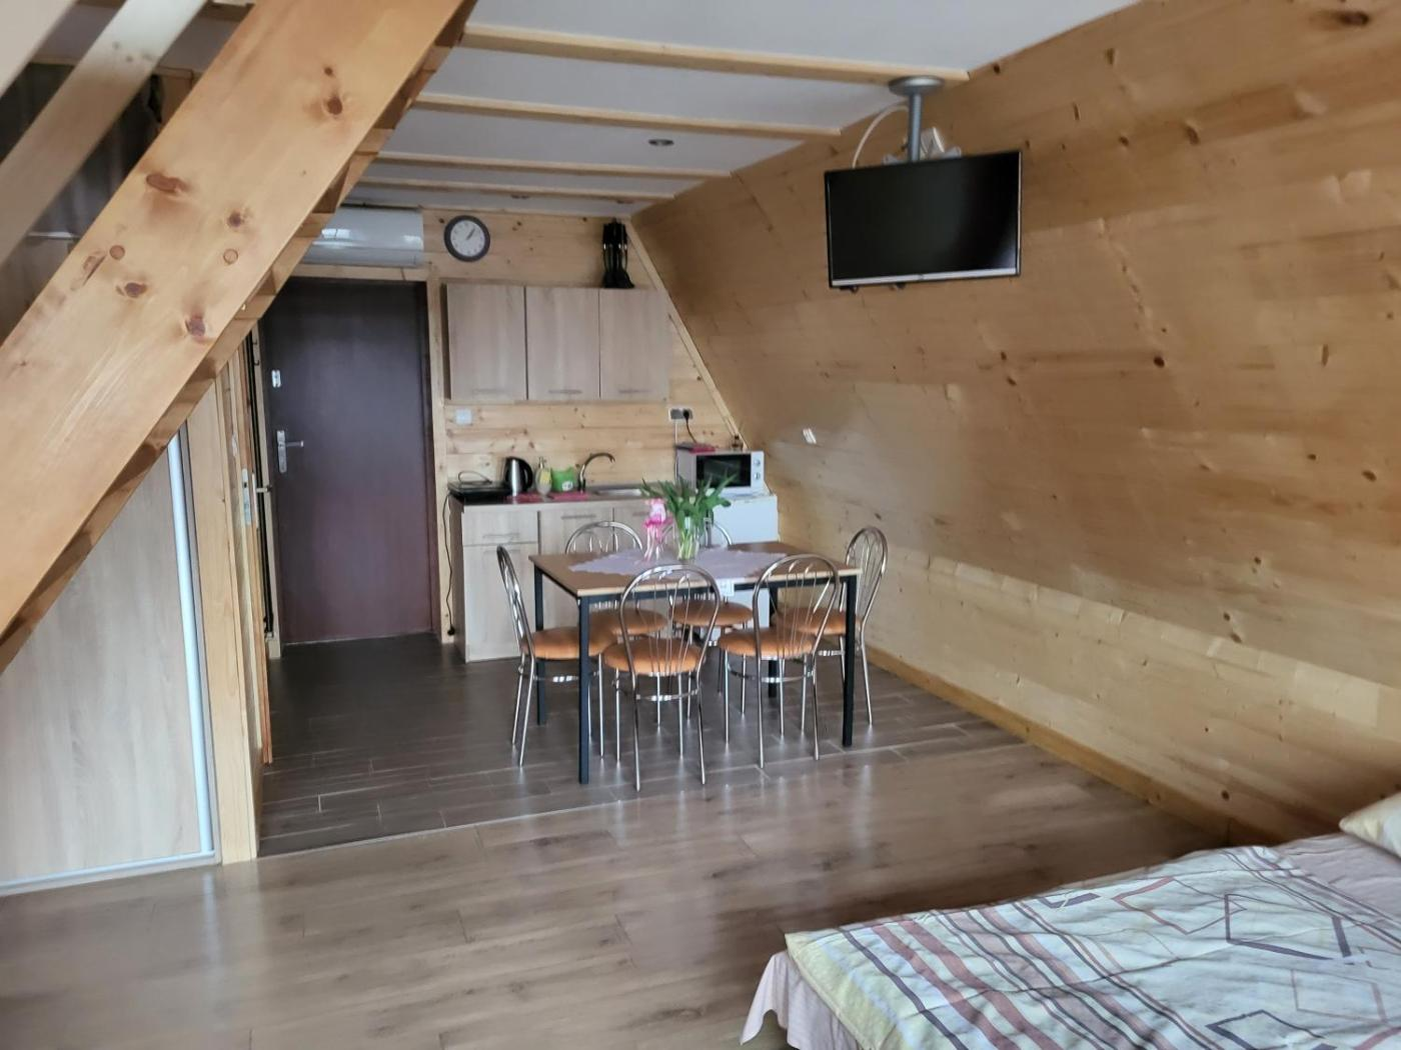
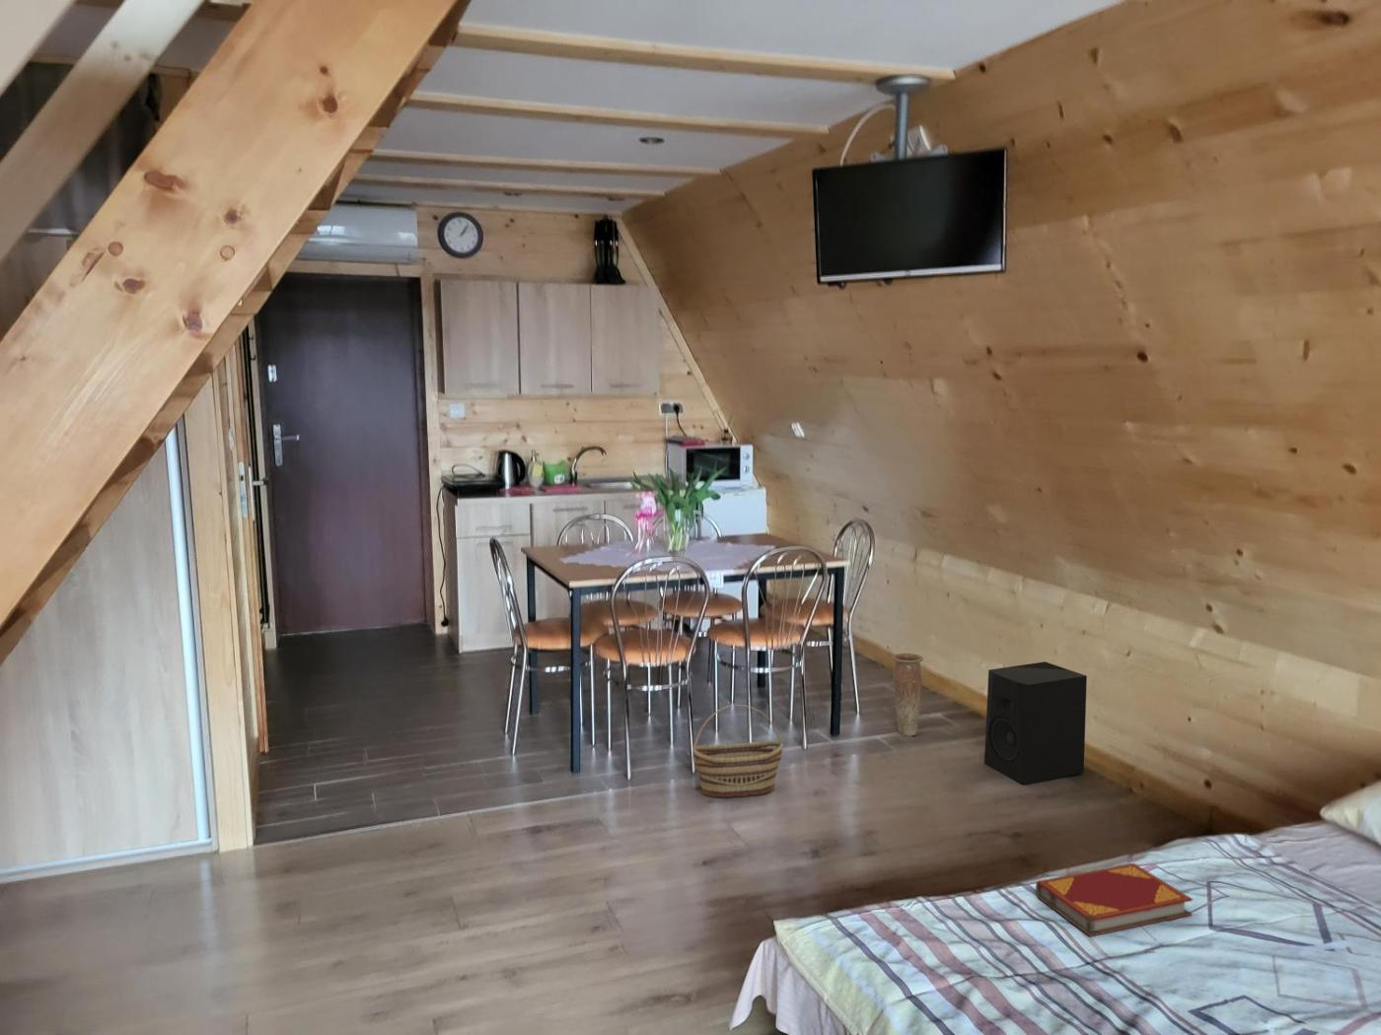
+ basket [692,703,783,798]
+ hardback book [1035,862,1194,937]
+ vase [891,652,924,737]
+ speaker [983,660,1088,786]
